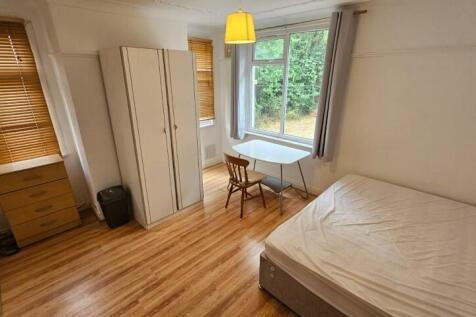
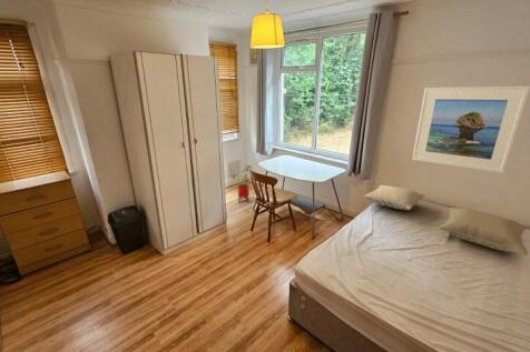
+ house plant [229,164,254,204]
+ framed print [411,84,530,174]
+ pillow [363,184,425,211]
+ pillow [436,207,529,257]
